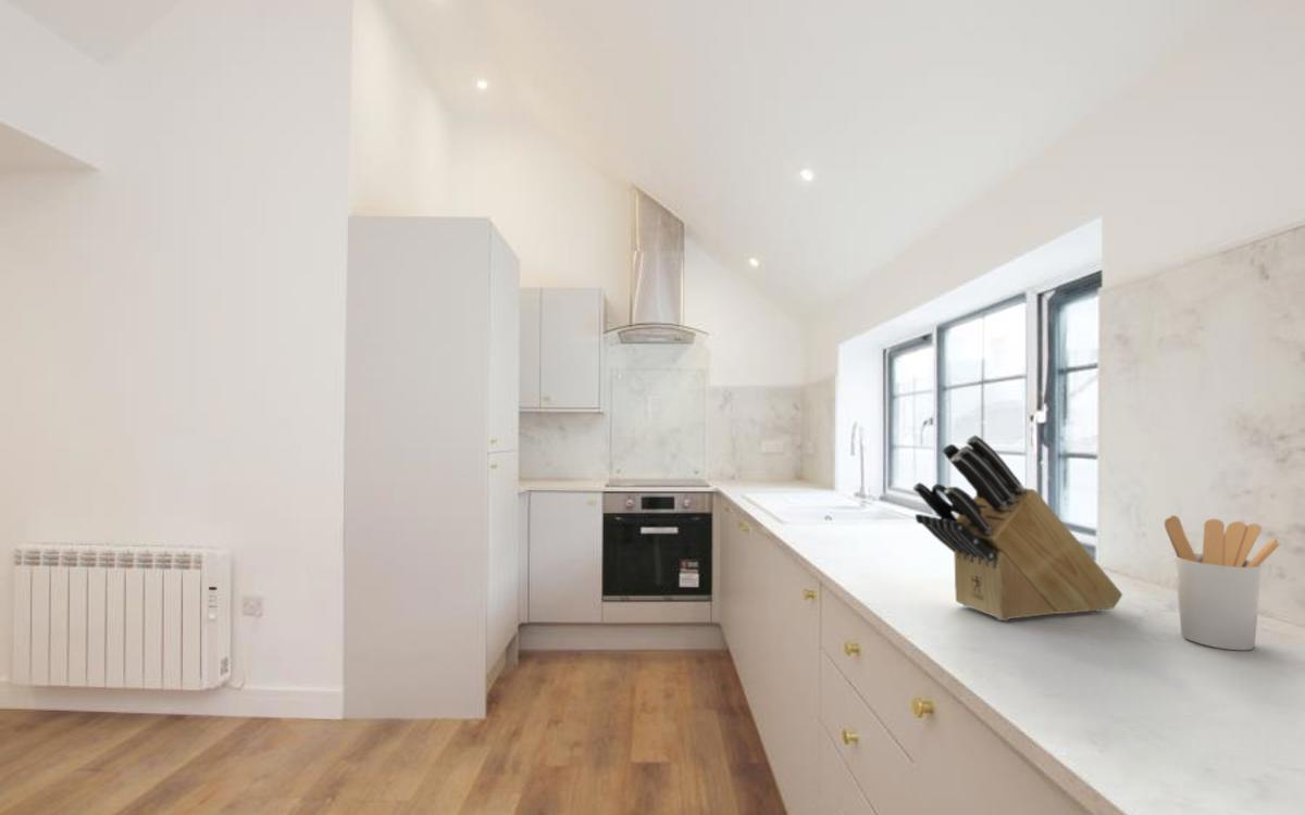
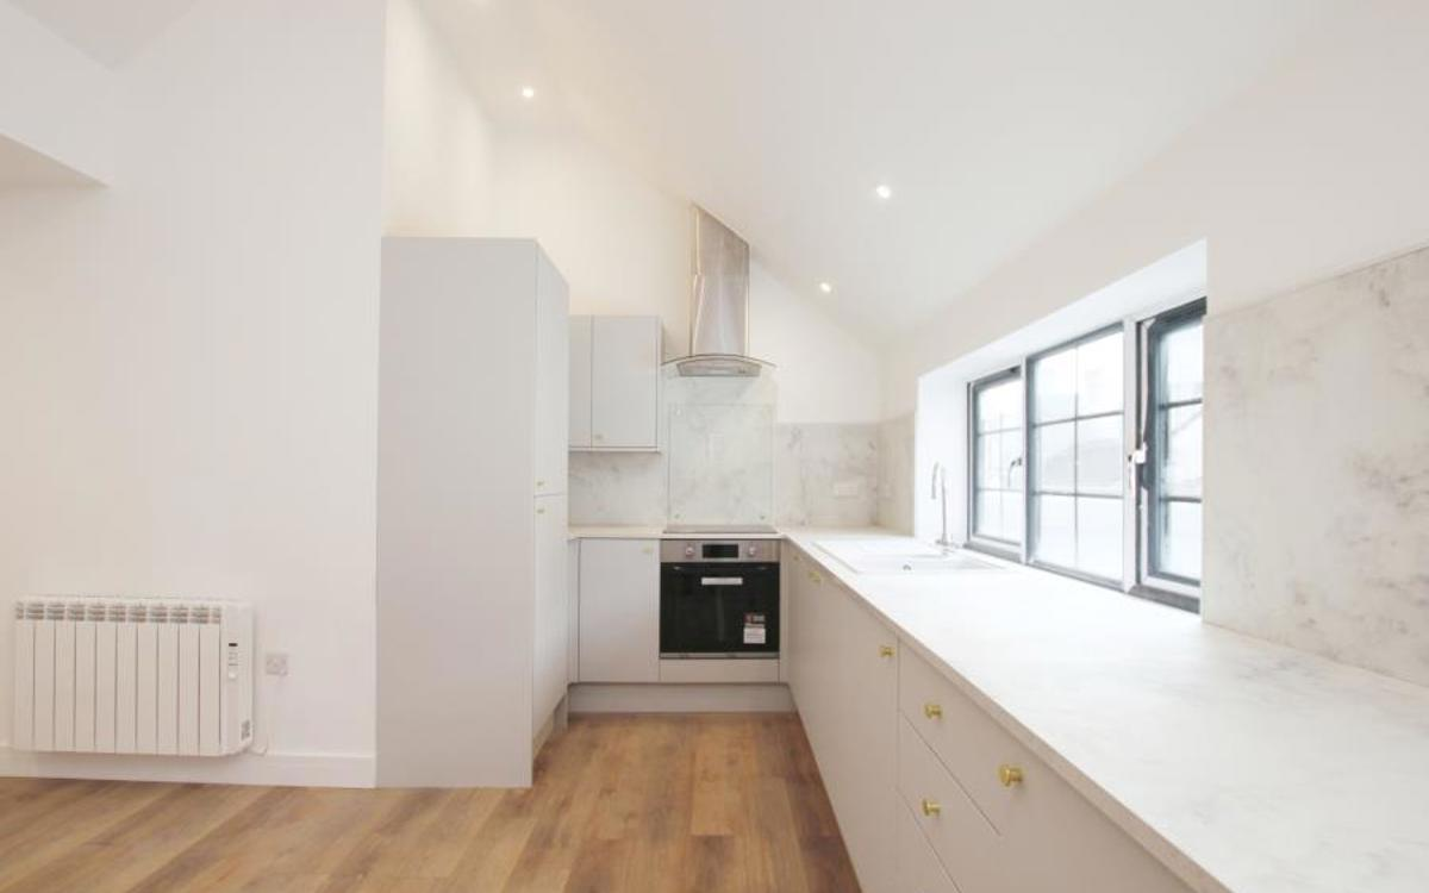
- utensil holder [1164,514,1281,651]
- knife block [912,434,1123,622]
